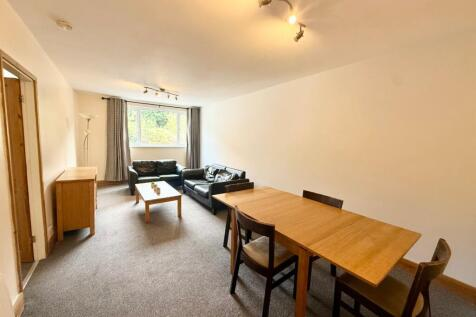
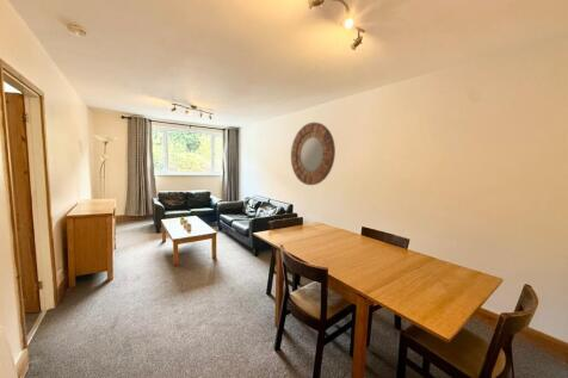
+ home mirror [290,122,337,186]
